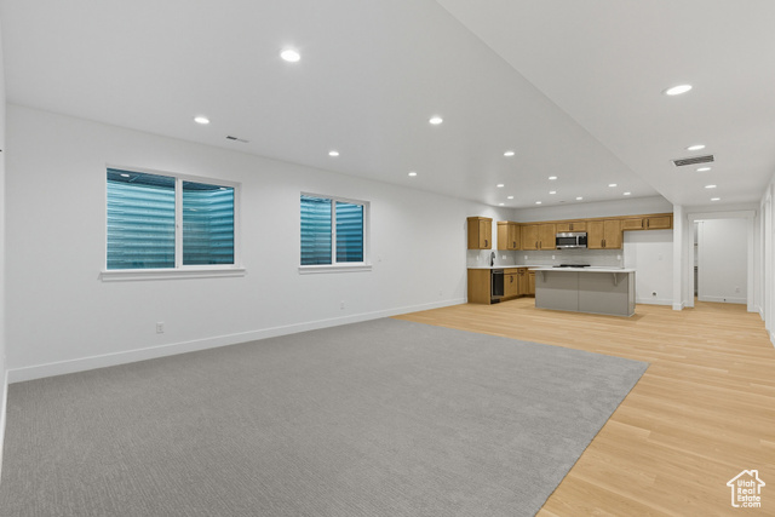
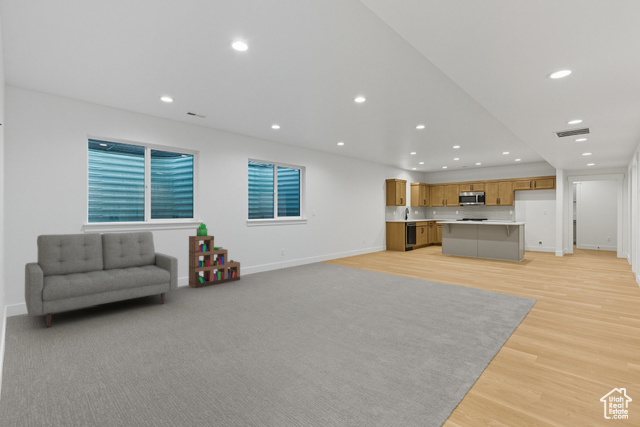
+ bookshelf [188,222,241,289]
+ sofa [24,230,179,328]
